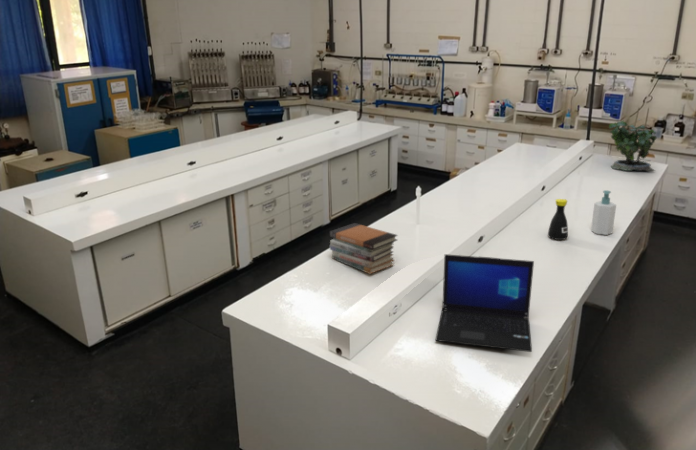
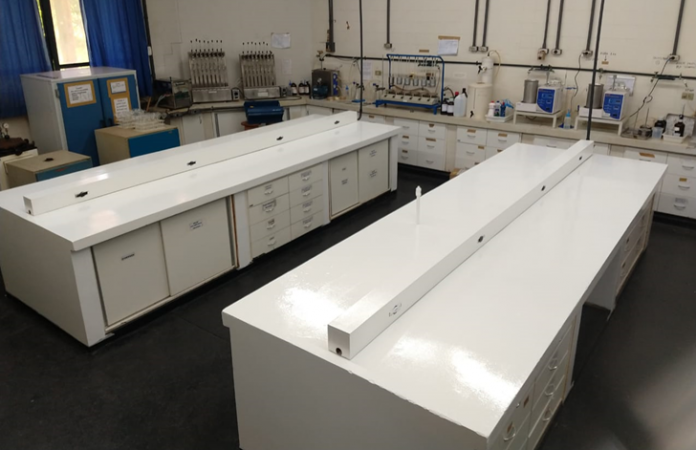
- bottle [547,198,569,241]
- soap bottle [590,189,617,236]
- book stack [329,222,399,275]
- potted plant [608,118,657,172]
- laptop [435,253,535,353]
